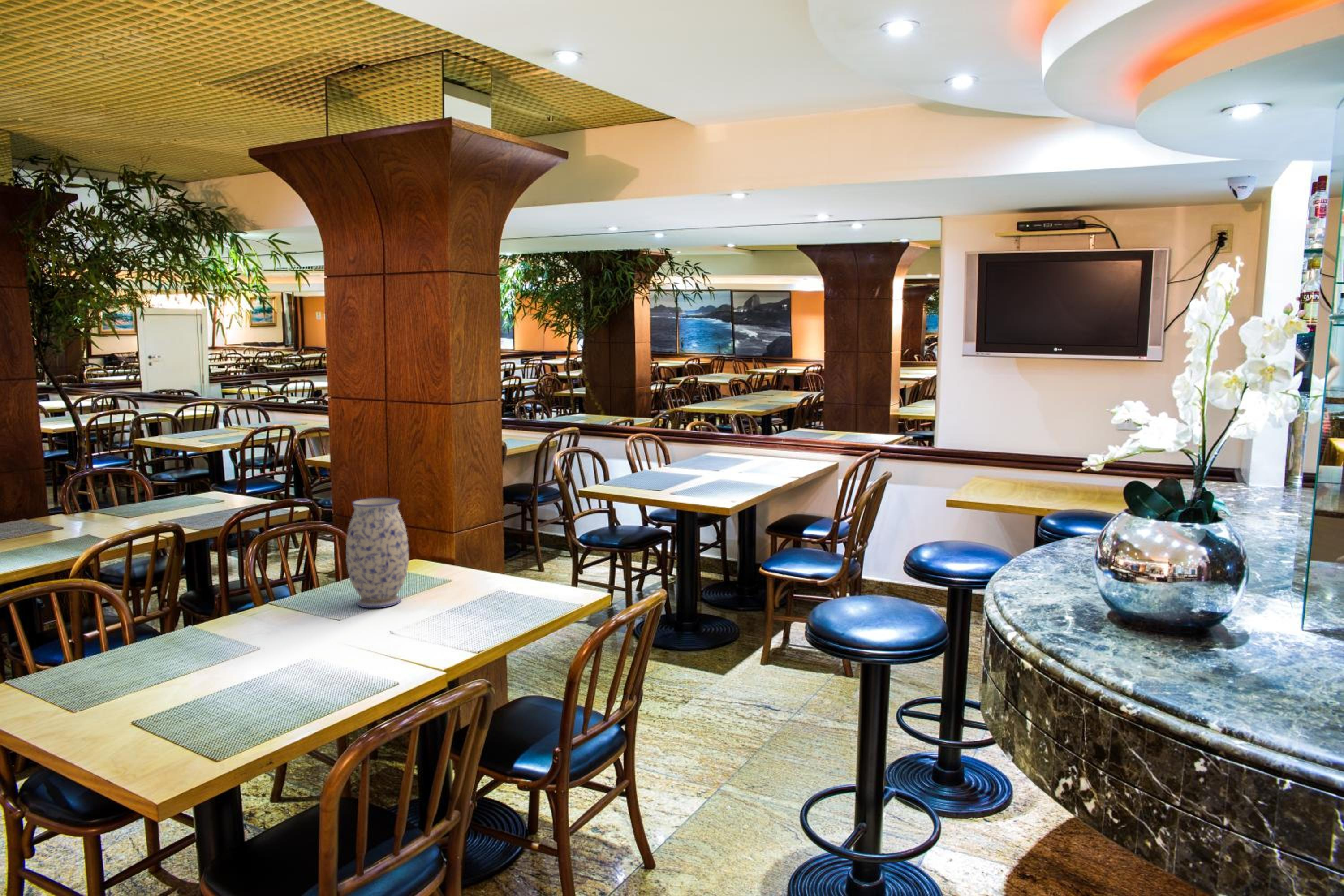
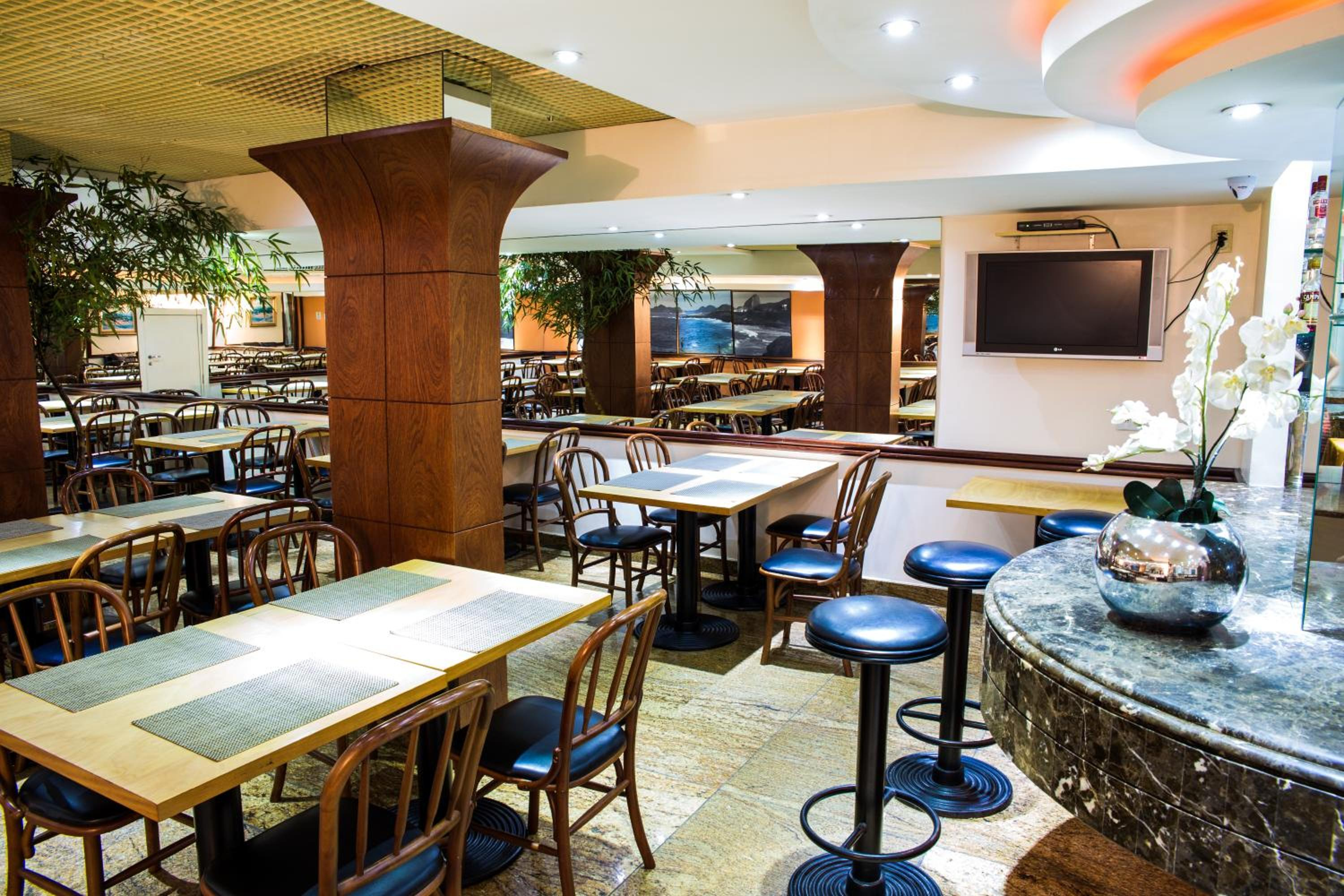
- vase [345,497,409,608]
